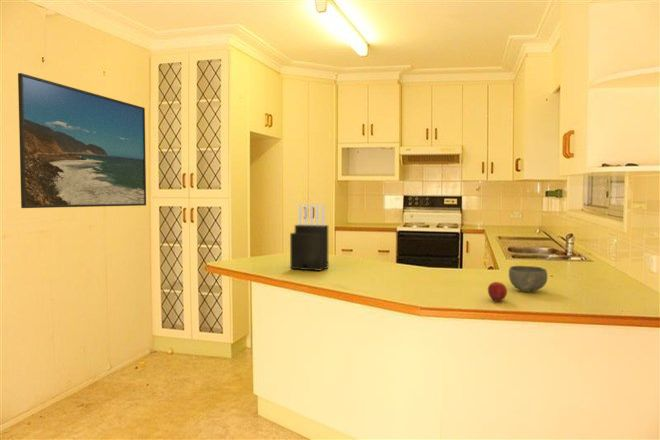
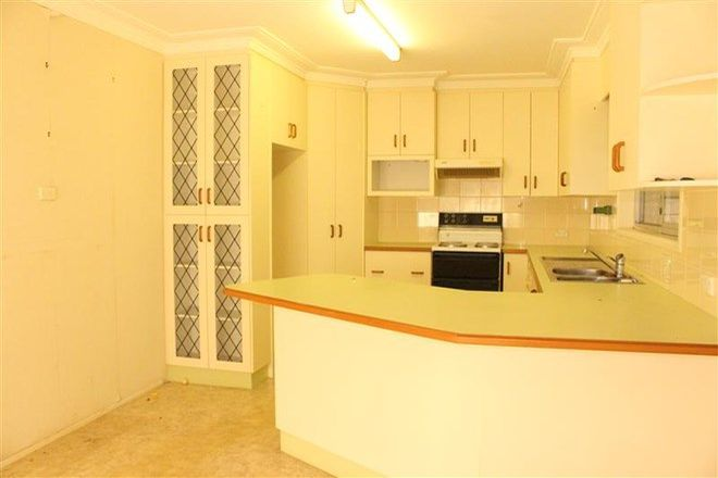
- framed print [17,72,147,209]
- fruit [487,281,508,303]
- bowl [508,265,548,293]
- knife block [289,203,329,272]
